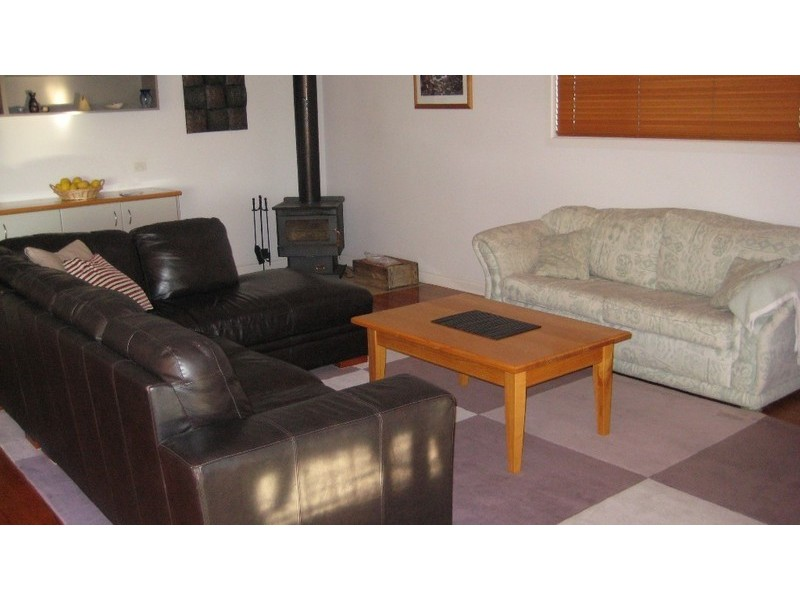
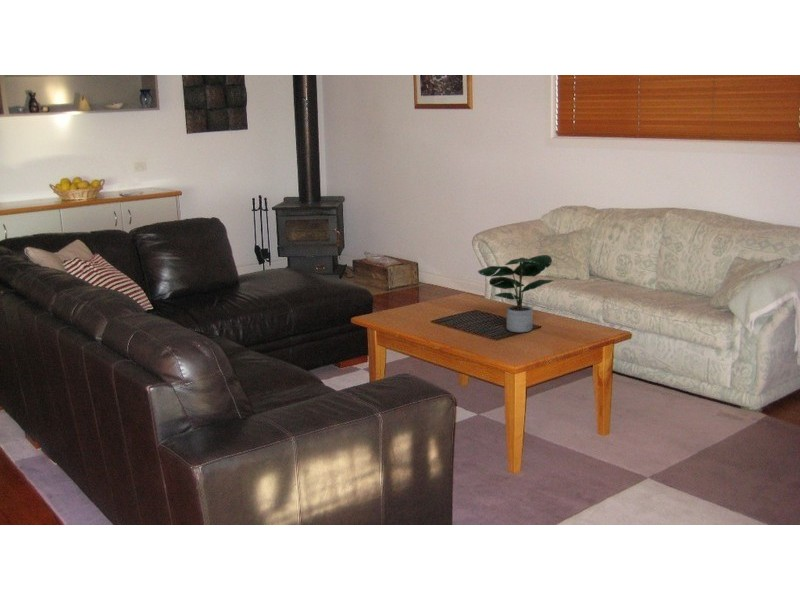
+ potted plant [477,254,554,333]
